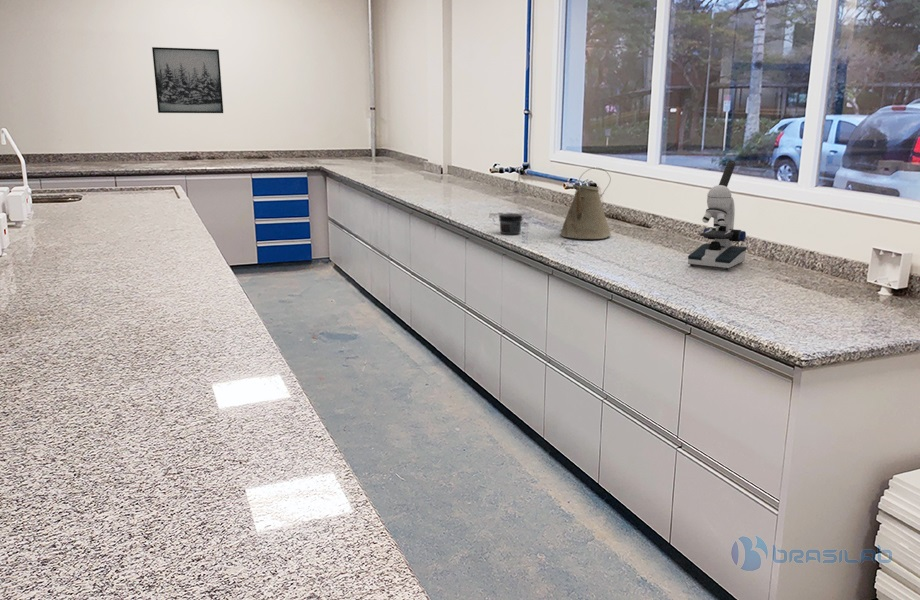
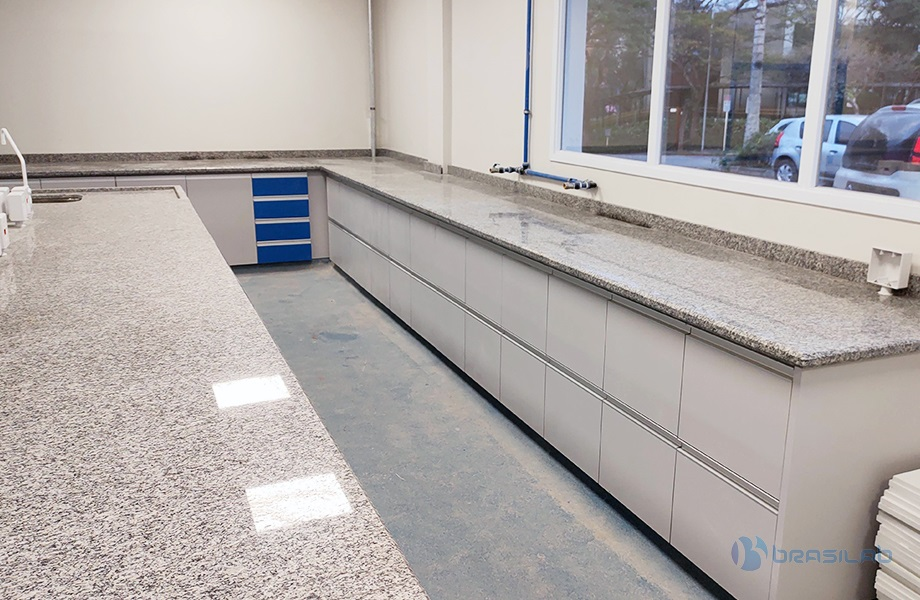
- kettle [559,167,612,240]
- jar [498,213,523,236]
- wall art [151,46,224,114]
- microscope [687,159,747,271]
